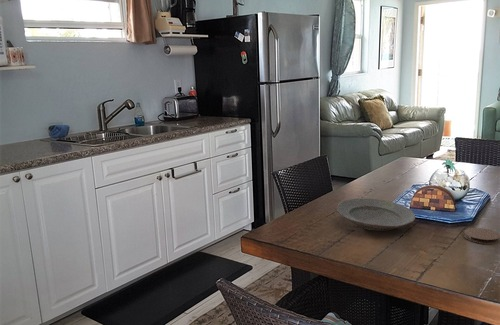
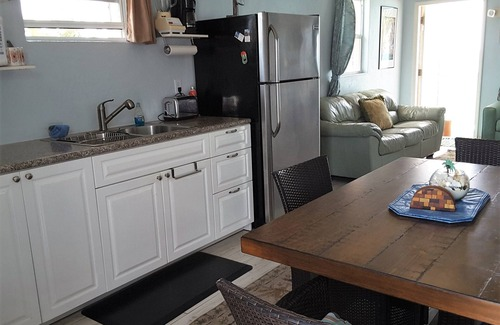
- plate [336,197,416,232]
- coaster [463,227,500,245]
